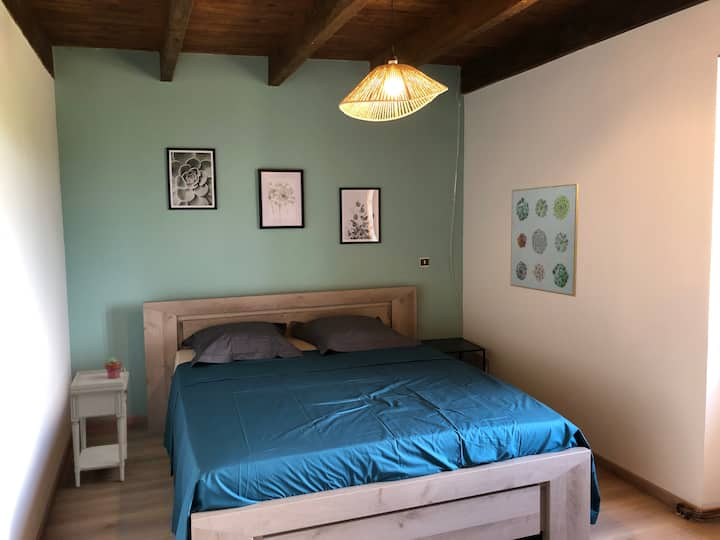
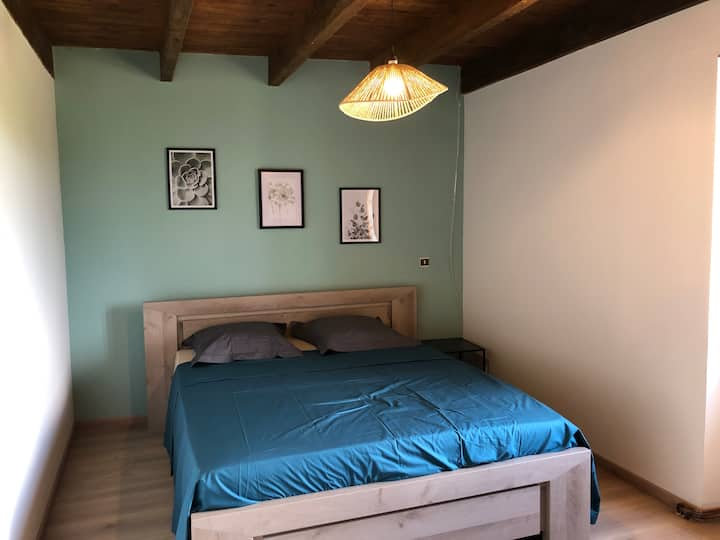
- potted succulent [103,356,123,379]
- nightstand [69,367,130,488]
- wall art [509,182,580,298]
